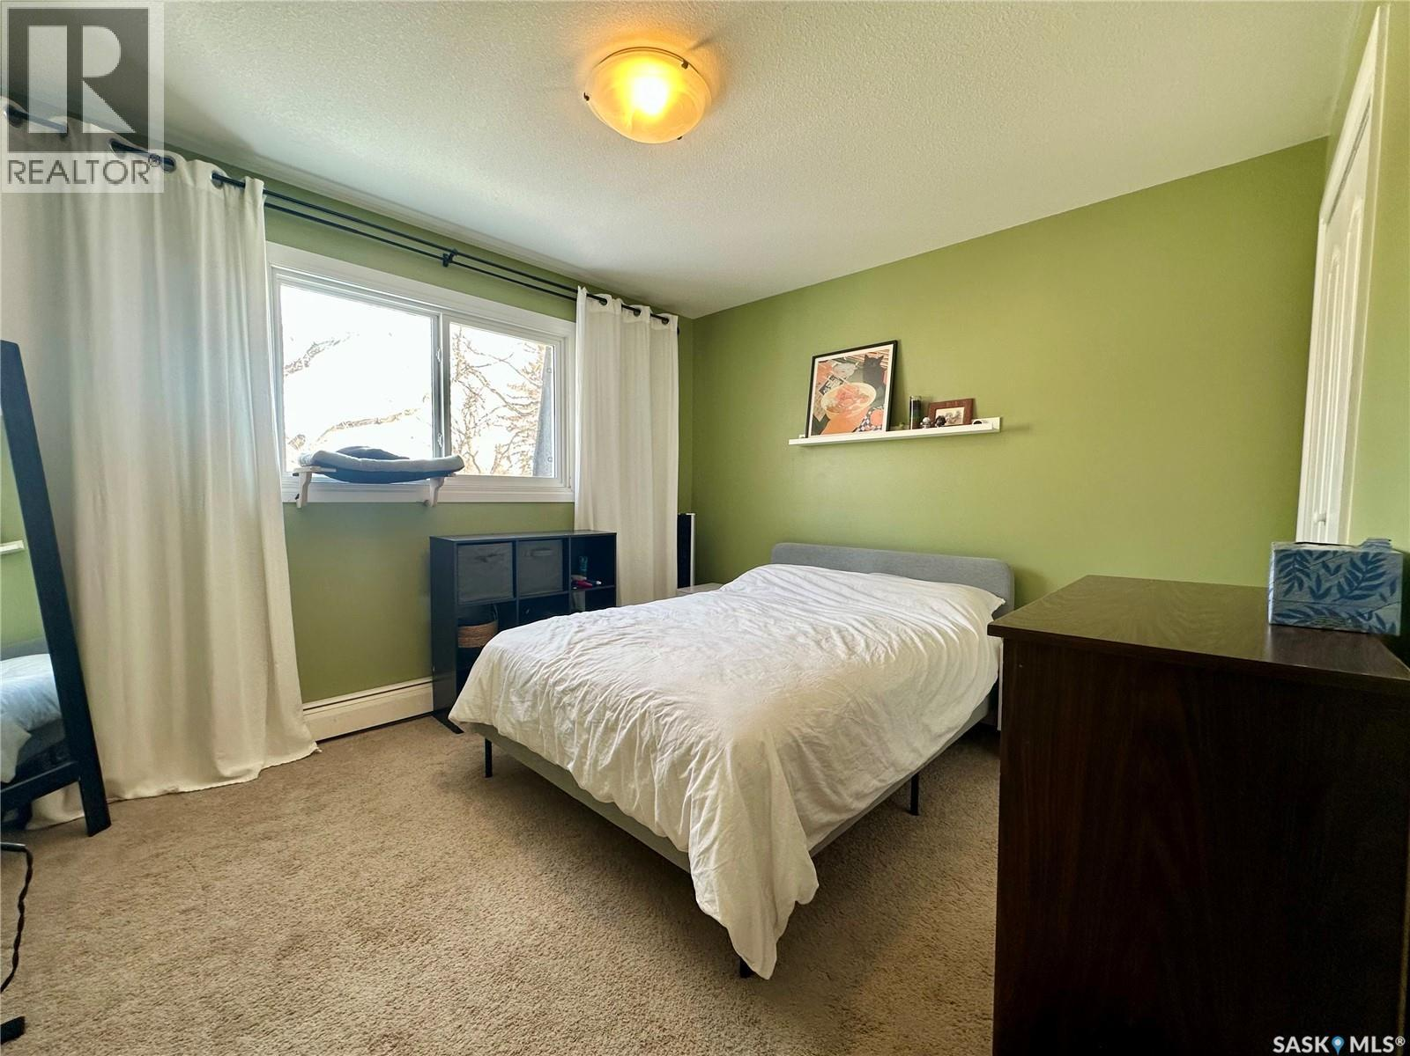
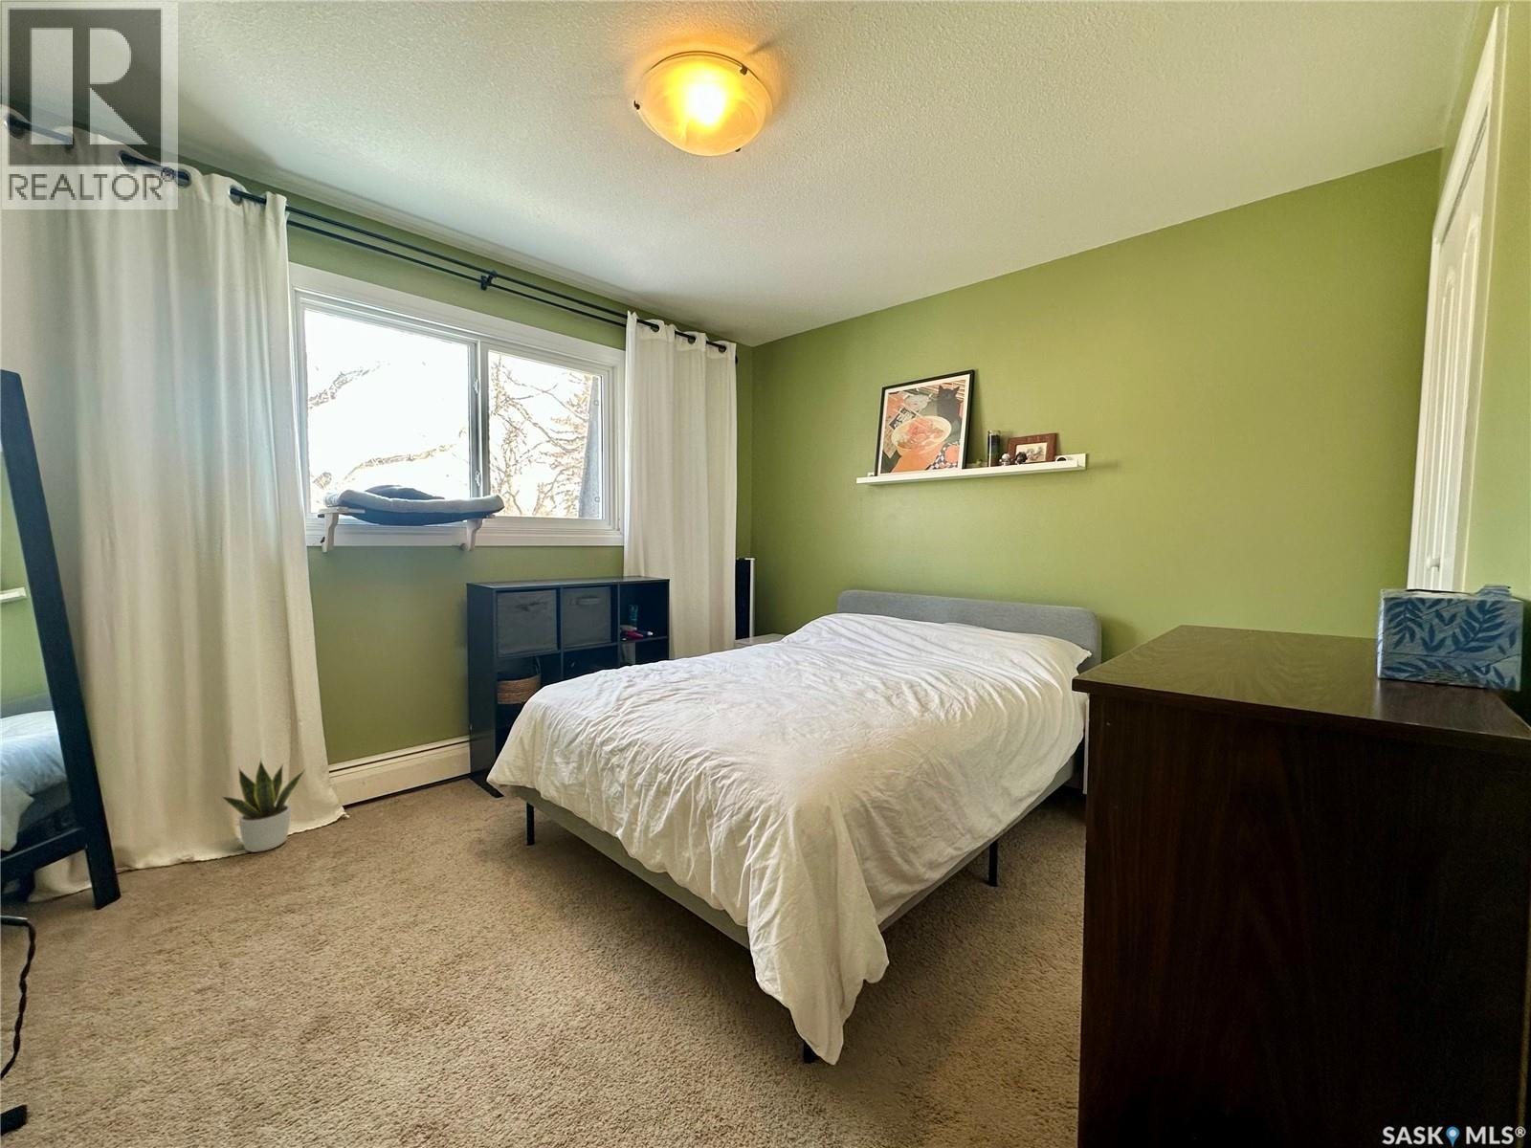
+ potted plant [221,757,309,854]
